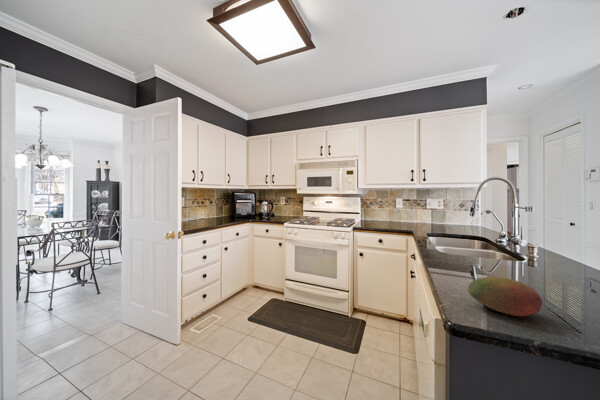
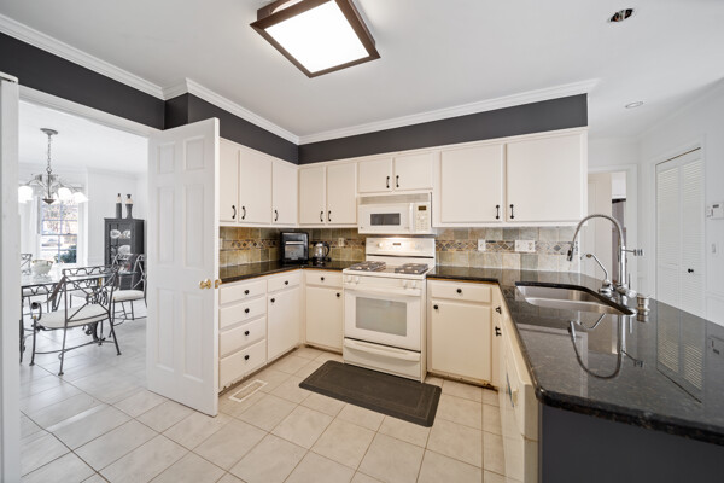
- fruit [467,276,544,317]
